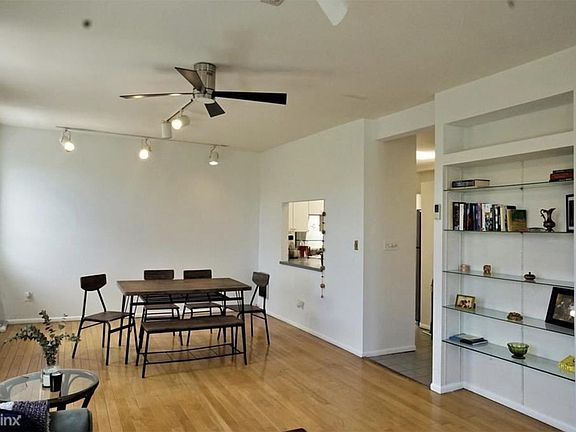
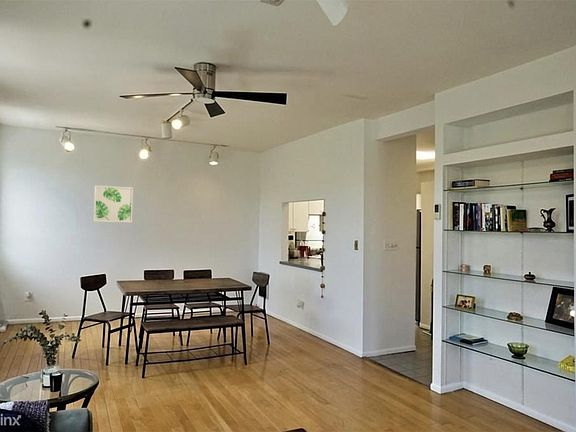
+ wall art [93,184,134,223]
